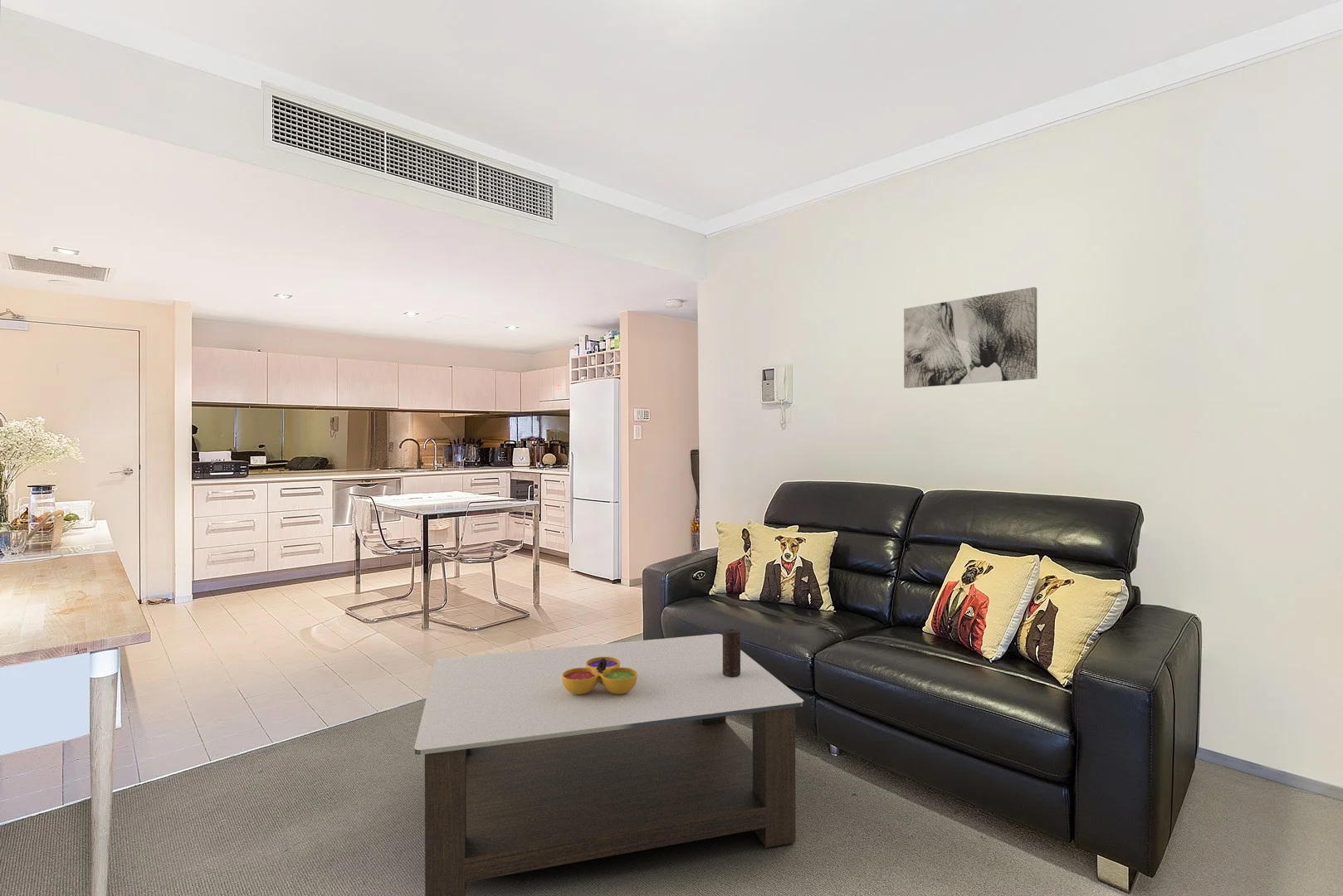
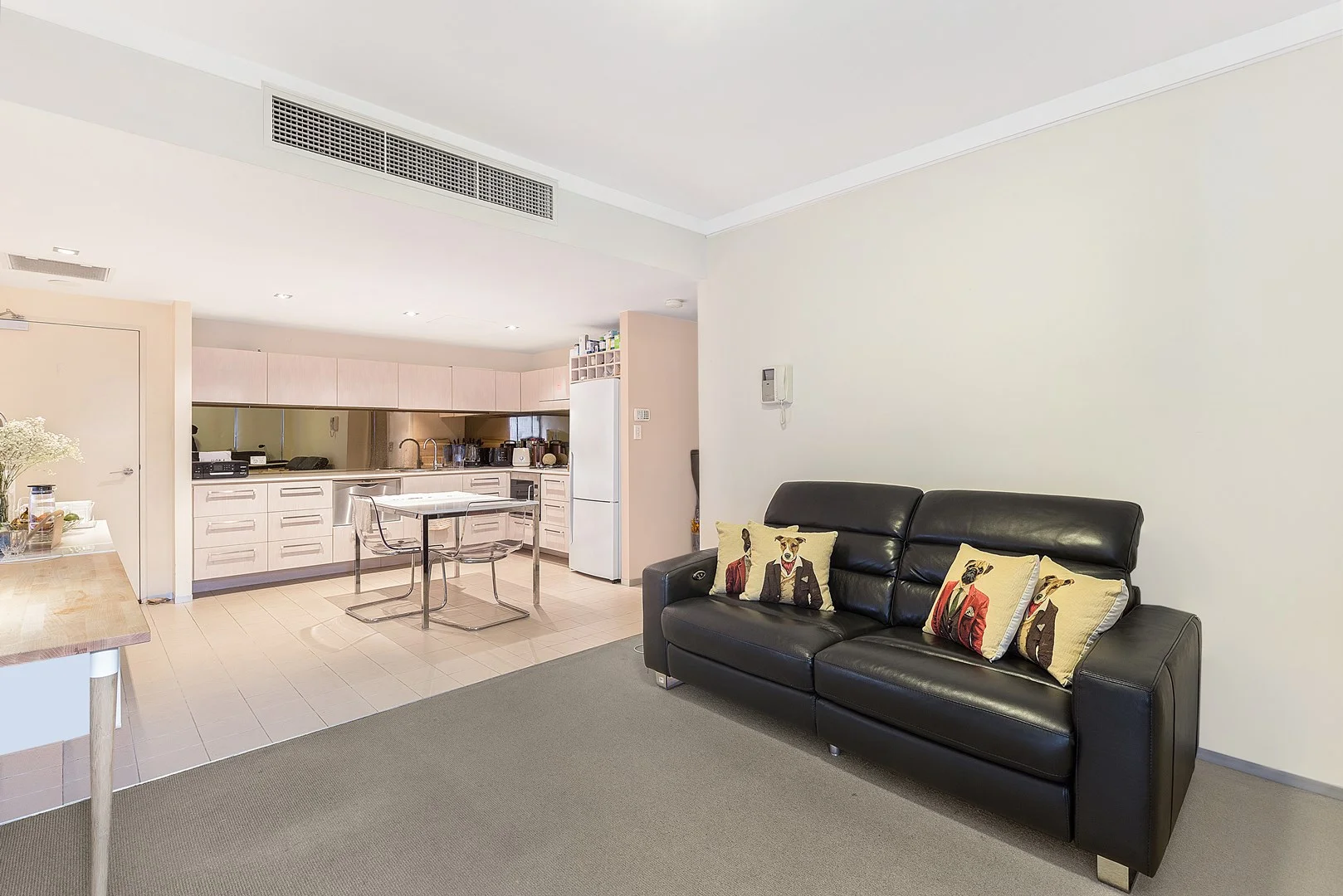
- decorative bowl [562,657,637,694]
- candle [722,627,741,677]
- wall art [903,286,1038,389]
- coffee table [413,633,804,896]
